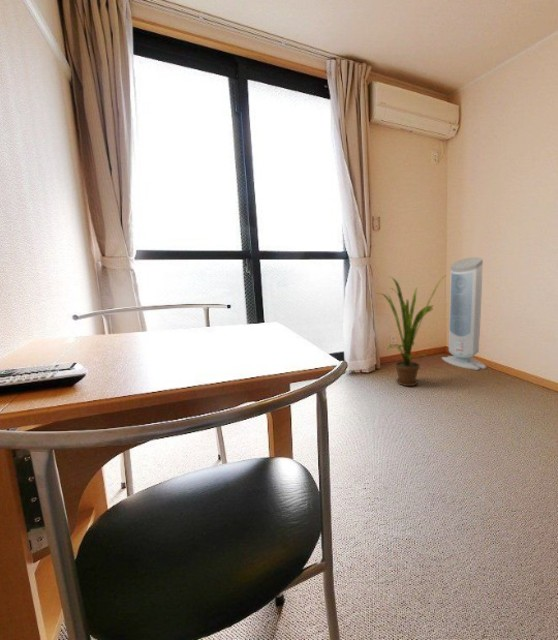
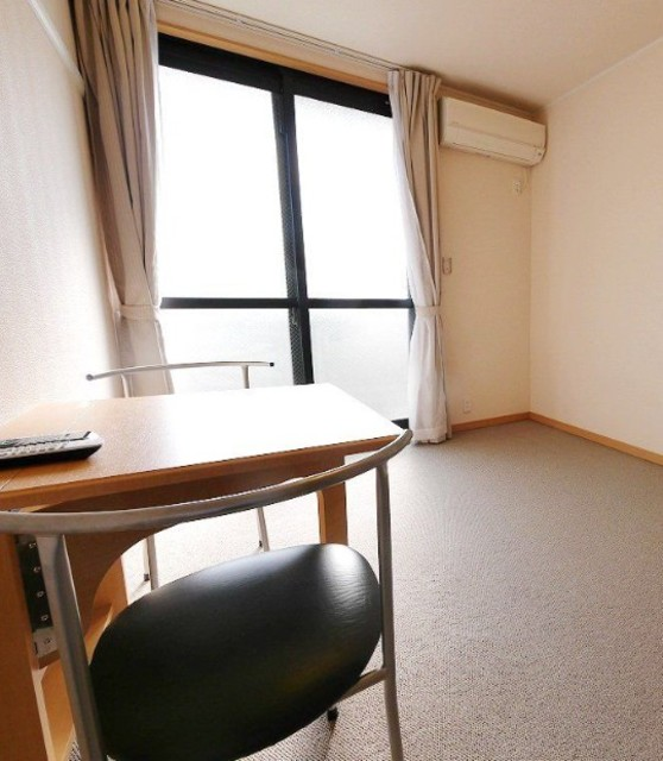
- air purifier [441,256,487,371]
- house plant [376,275,446,387]
